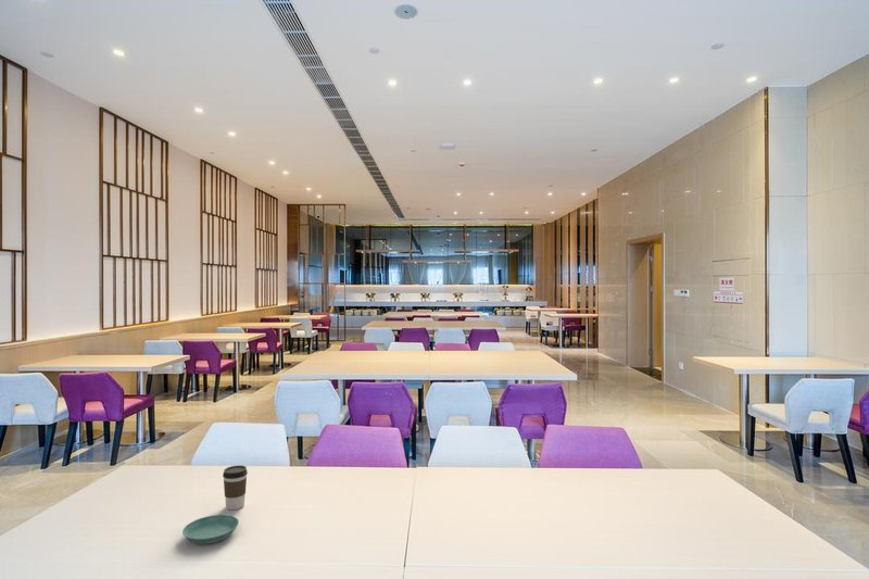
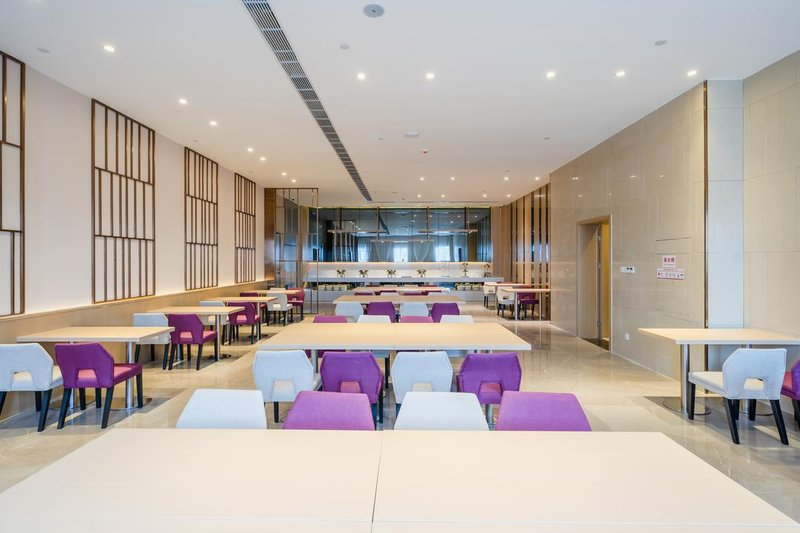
- coffee cup [222,464,249,511]
- saucer [181,514,240,545]
